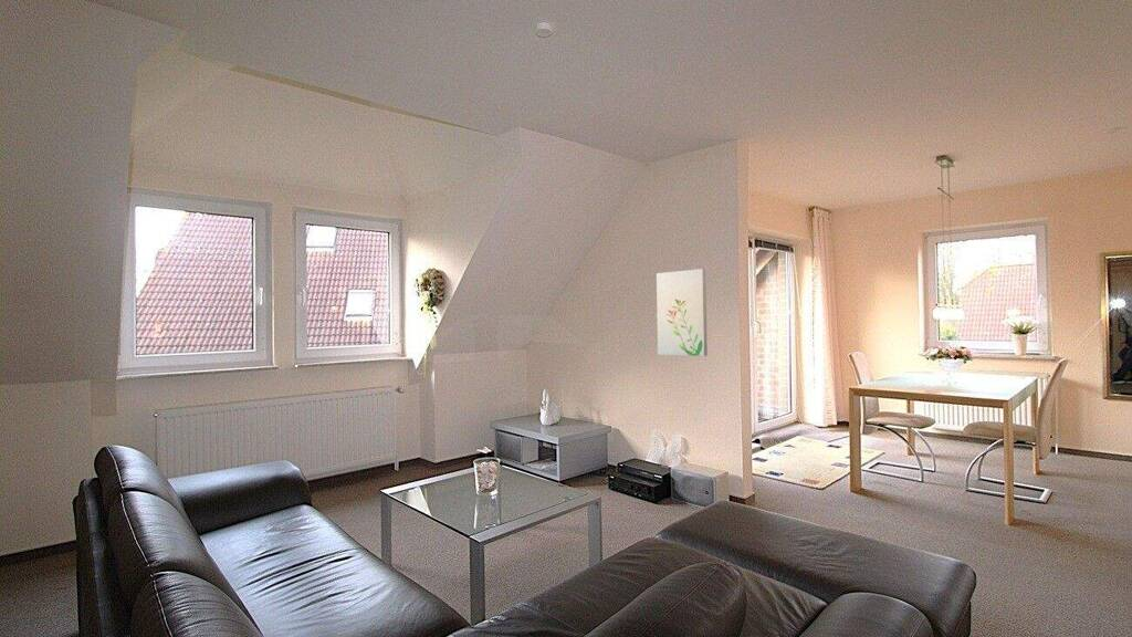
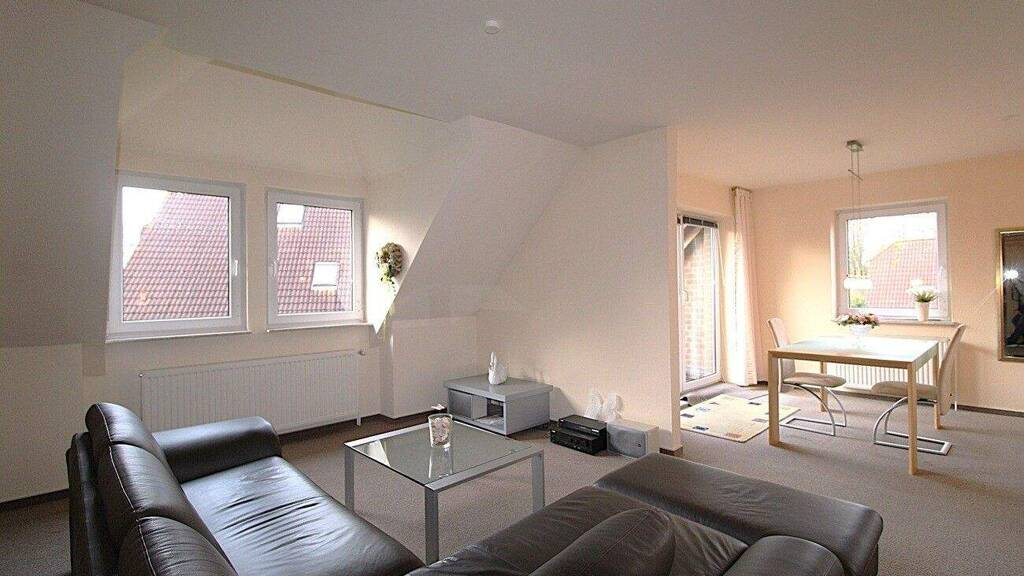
- wall art [656,268,709,357]
